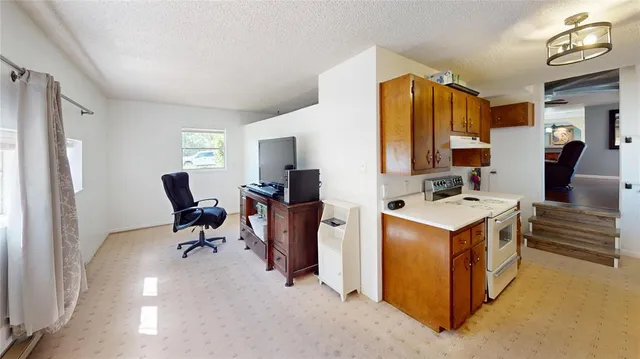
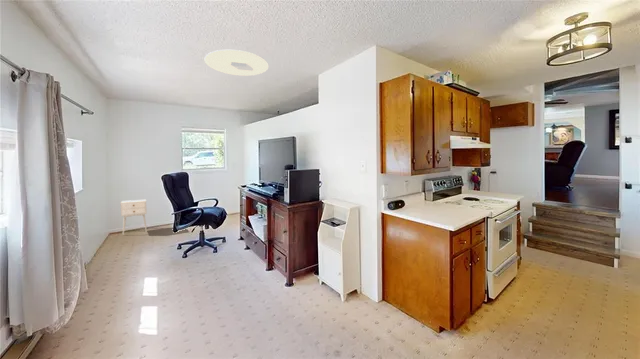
+ nightstand [120,199,148,236]
+ ceiling light [204,49,270,77]
